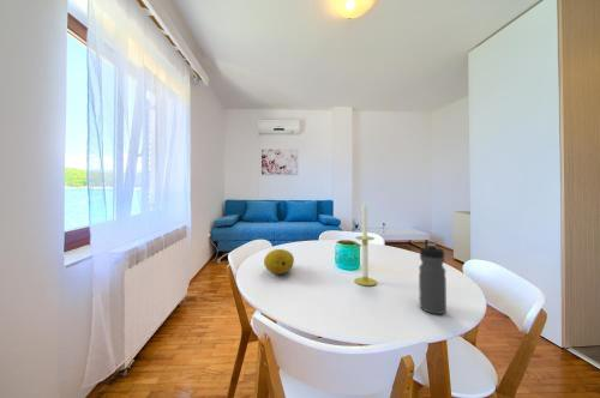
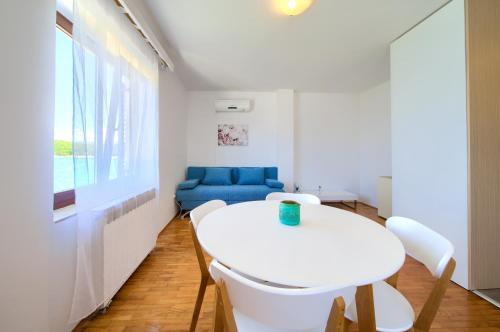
- candle [353,201,378,287]
- water bottle [418,242,448,315]
- fruit [263,248,295,276]
